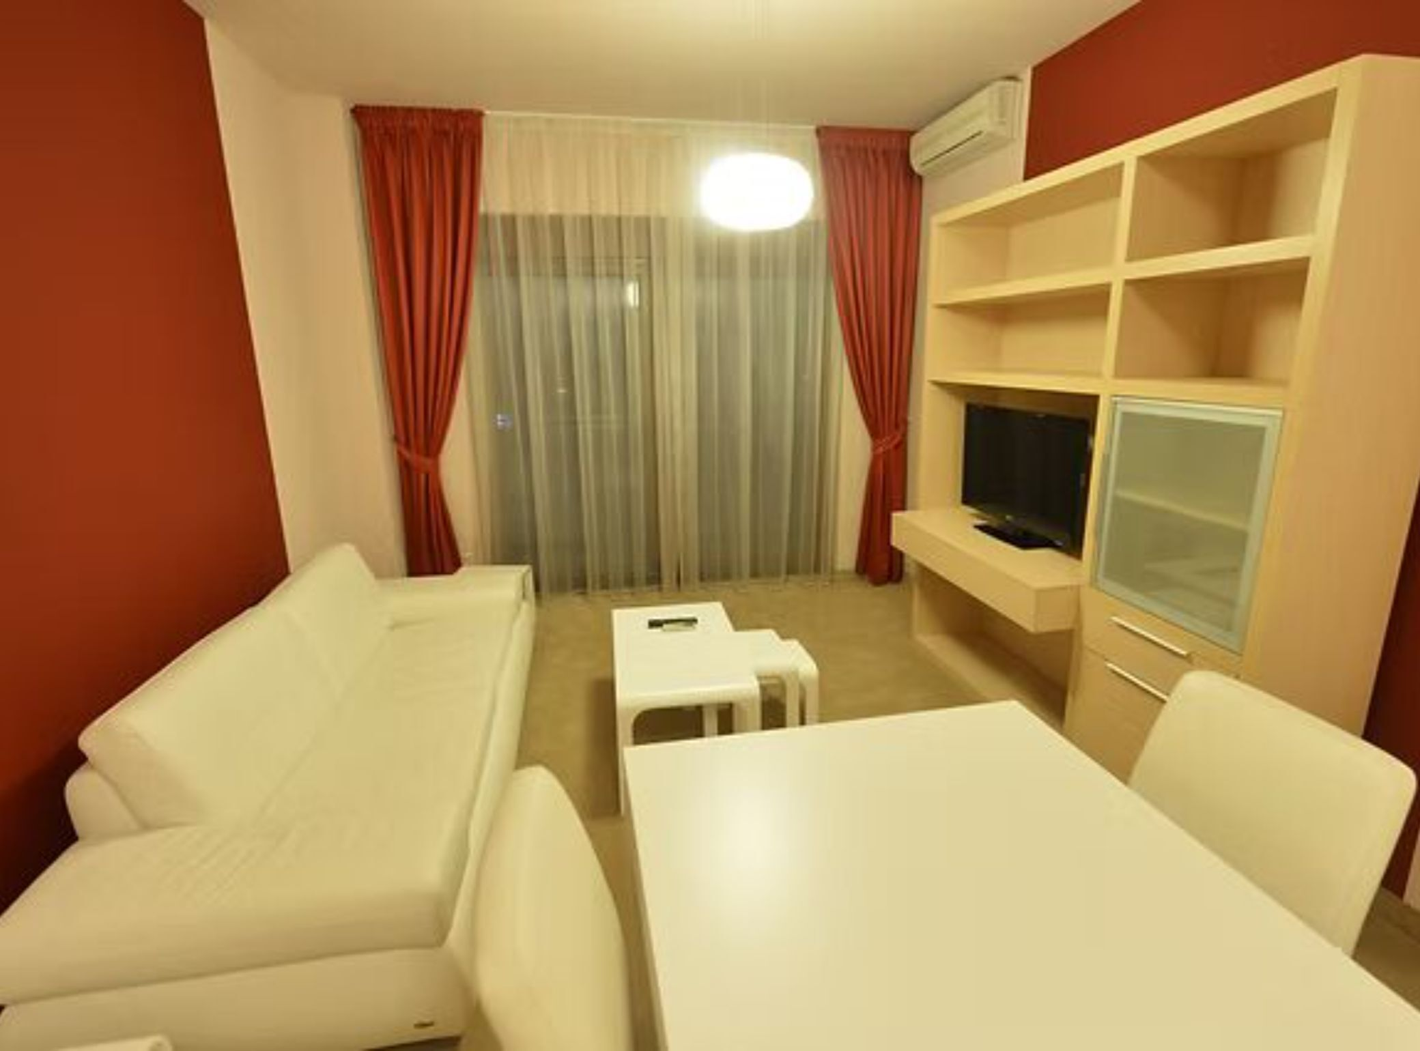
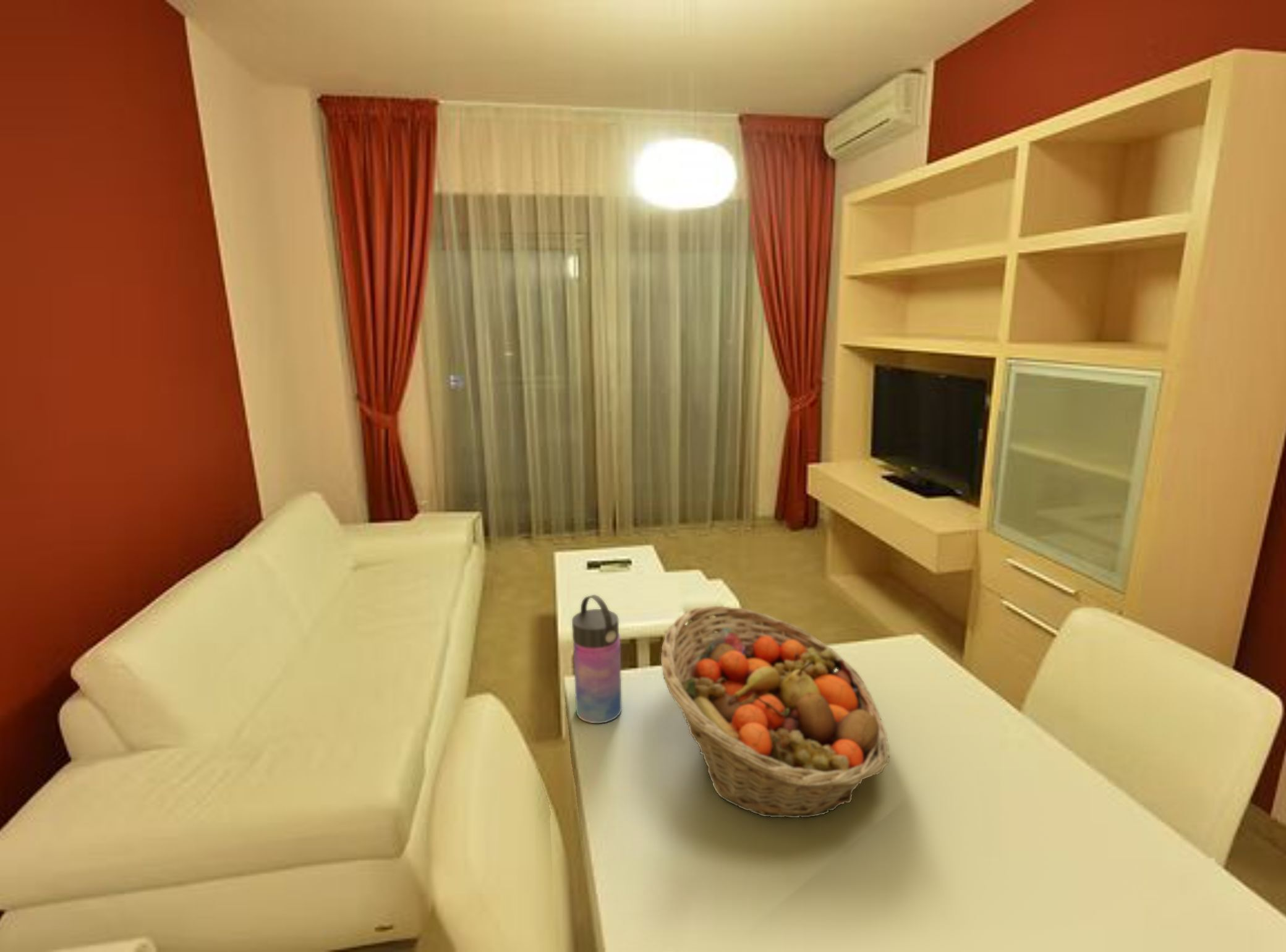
+ water bottle [571,594,623,724]
+ fruit basket [660,605,890,818]
